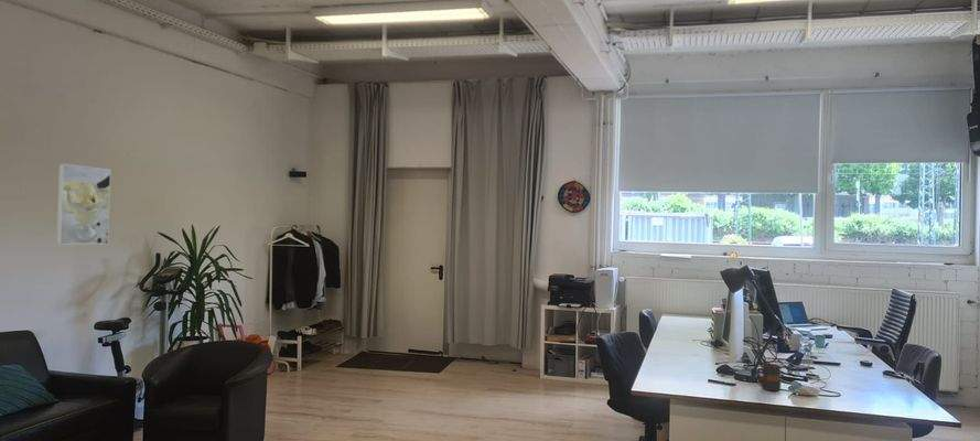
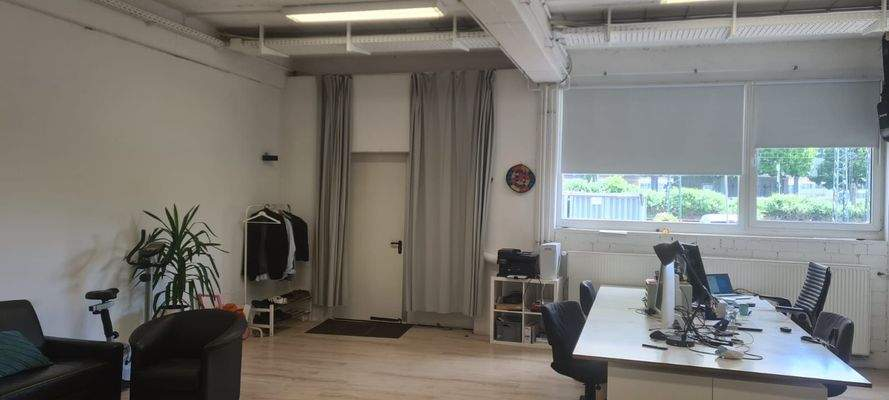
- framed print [55,163,111,246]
- mug [755,363,782,391]
